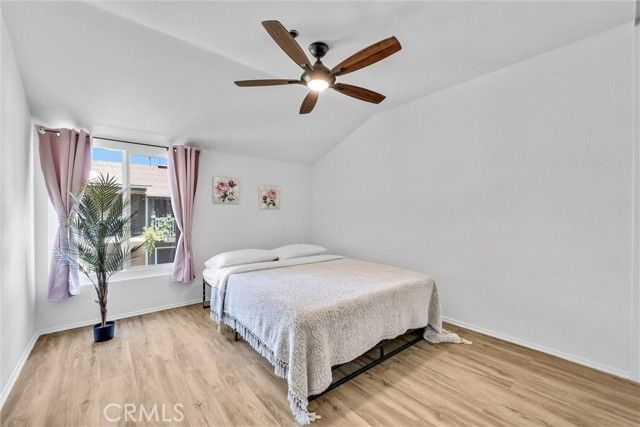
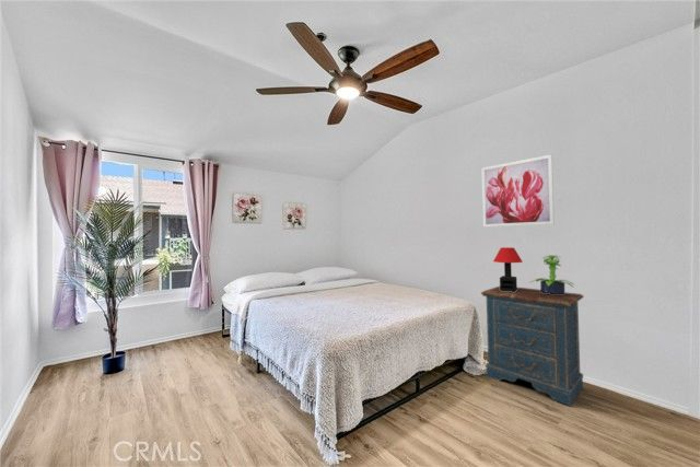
+ dresser [480,285,585,407]
+ potted plant [529,254,574,294]
+ wall art [480,153,556,229]
+ table lamp [492,246,524,292]
